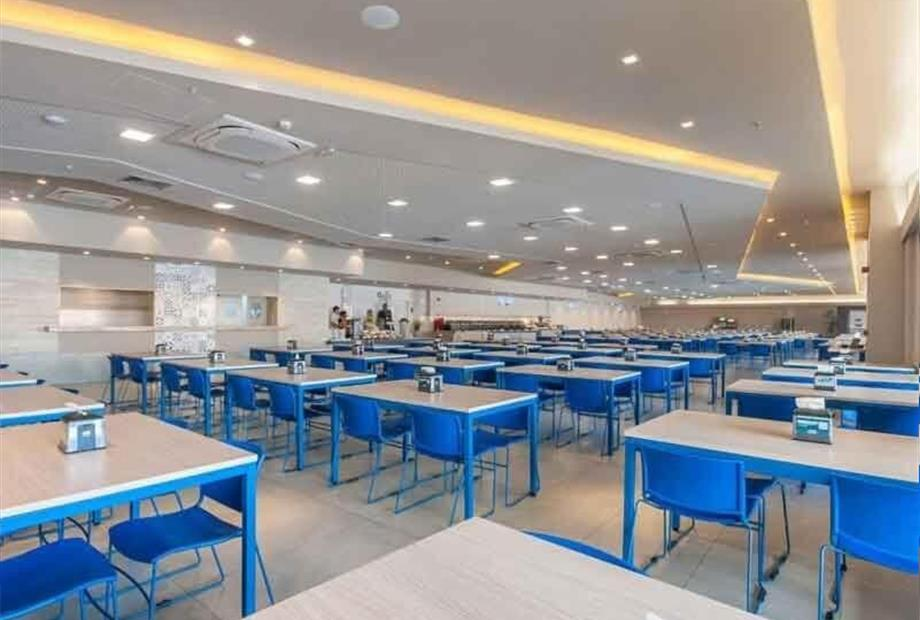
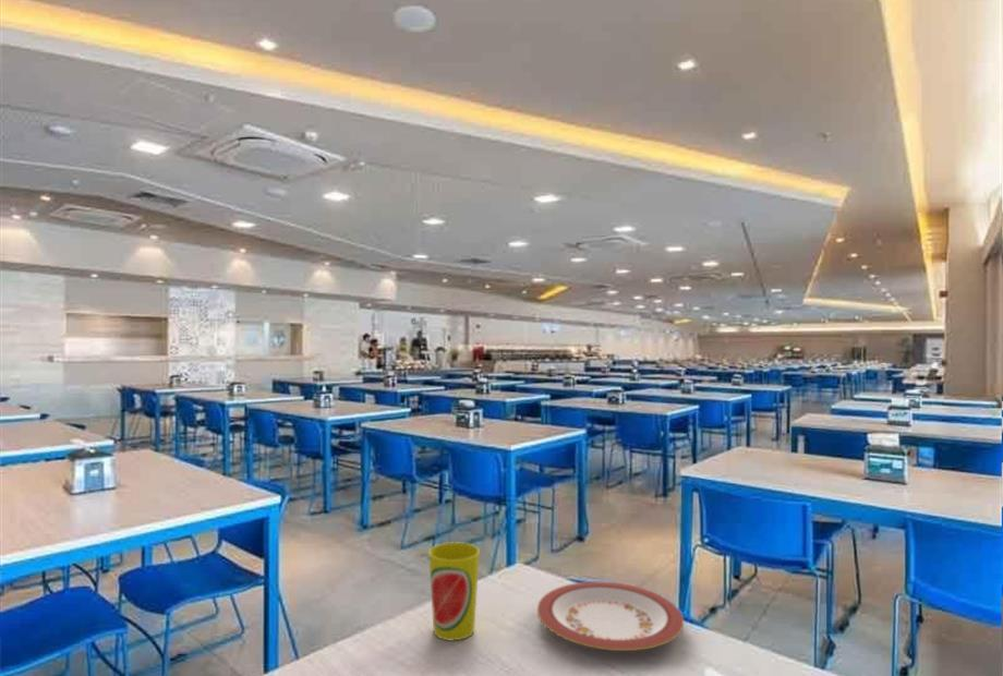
+ plate [536,580,685,652]
+ cup [427,541,481,641]
